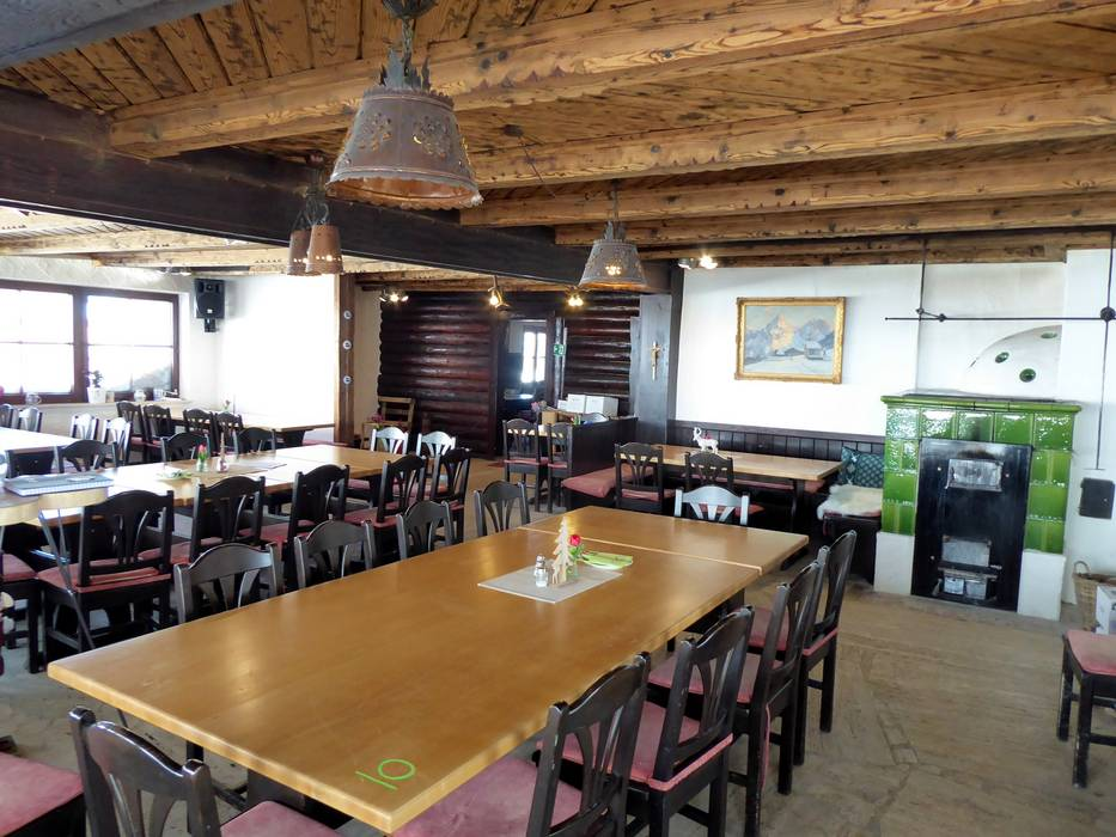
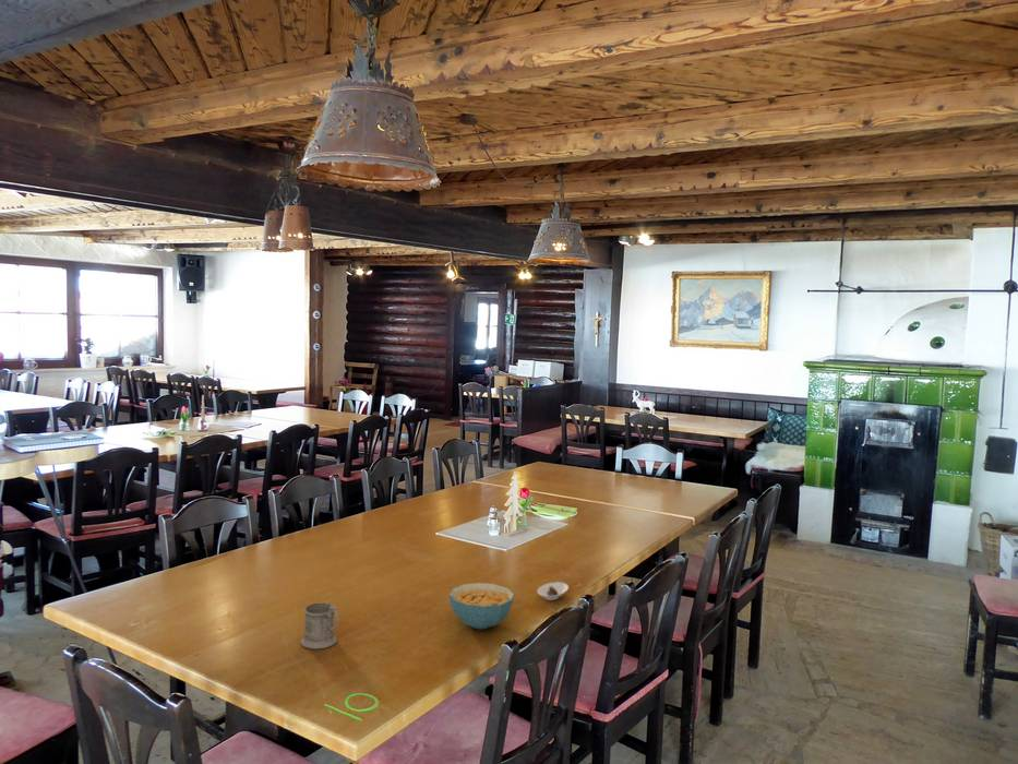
+ cereal bowl [448,582,515,630]
+ mug [300,601,340,650]
+ saucer [537,582,570,601]
